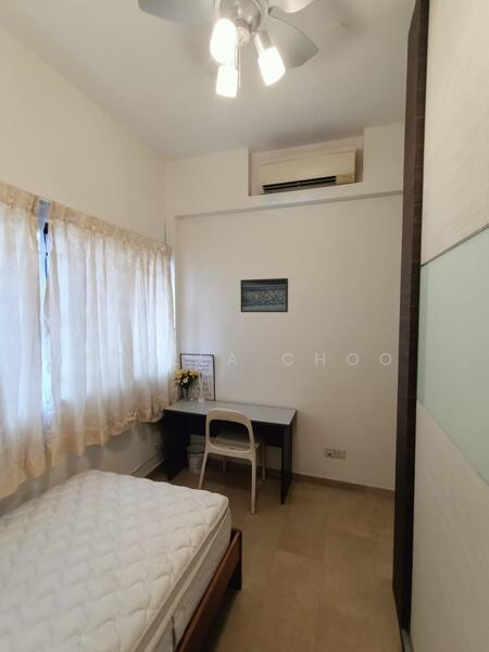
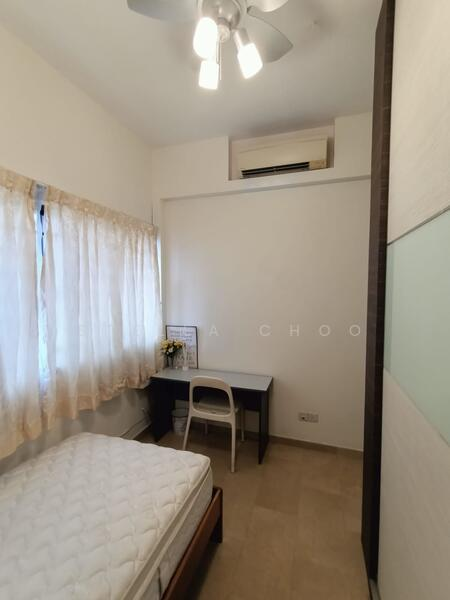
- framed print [239,277,289,313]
